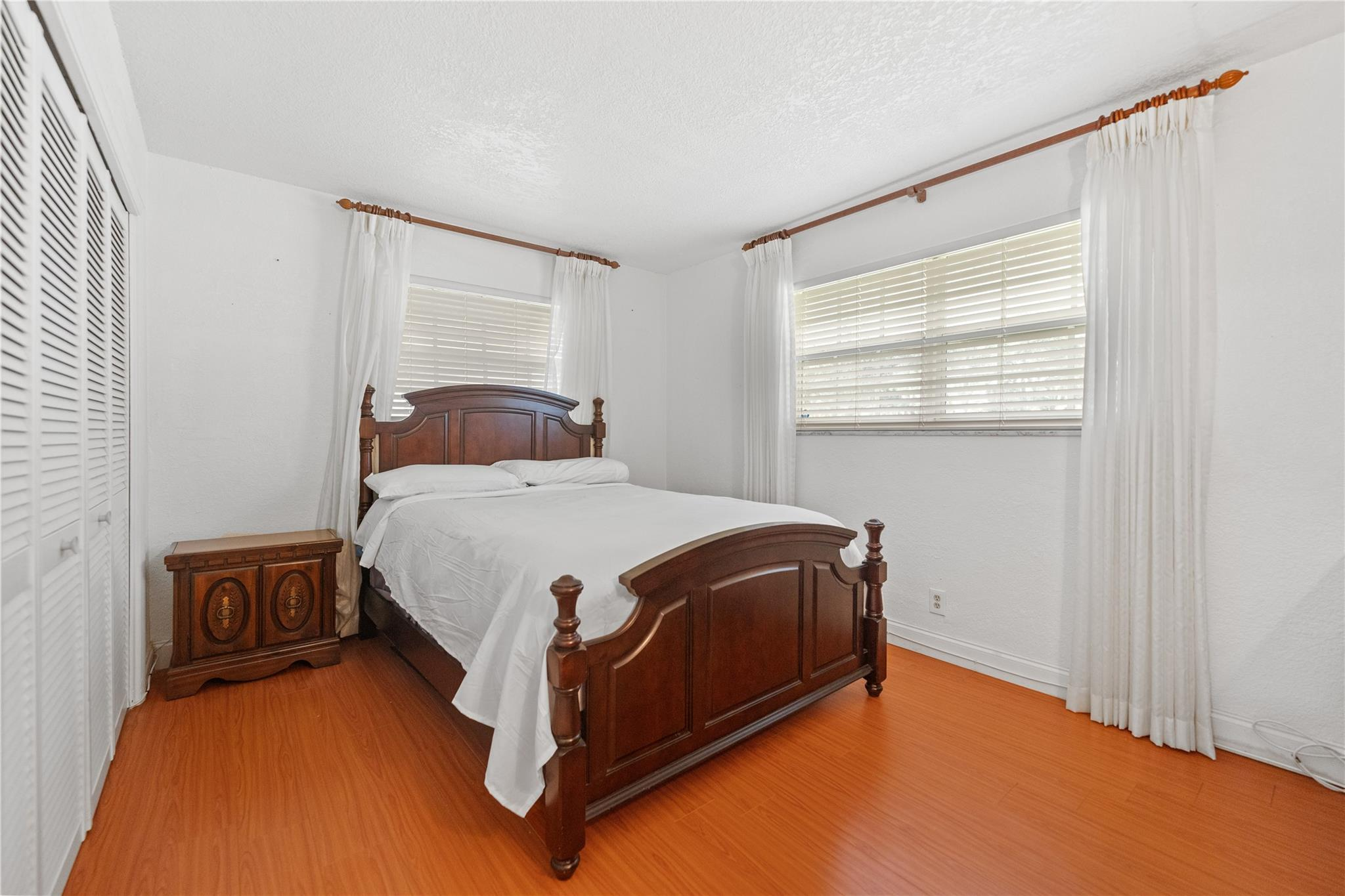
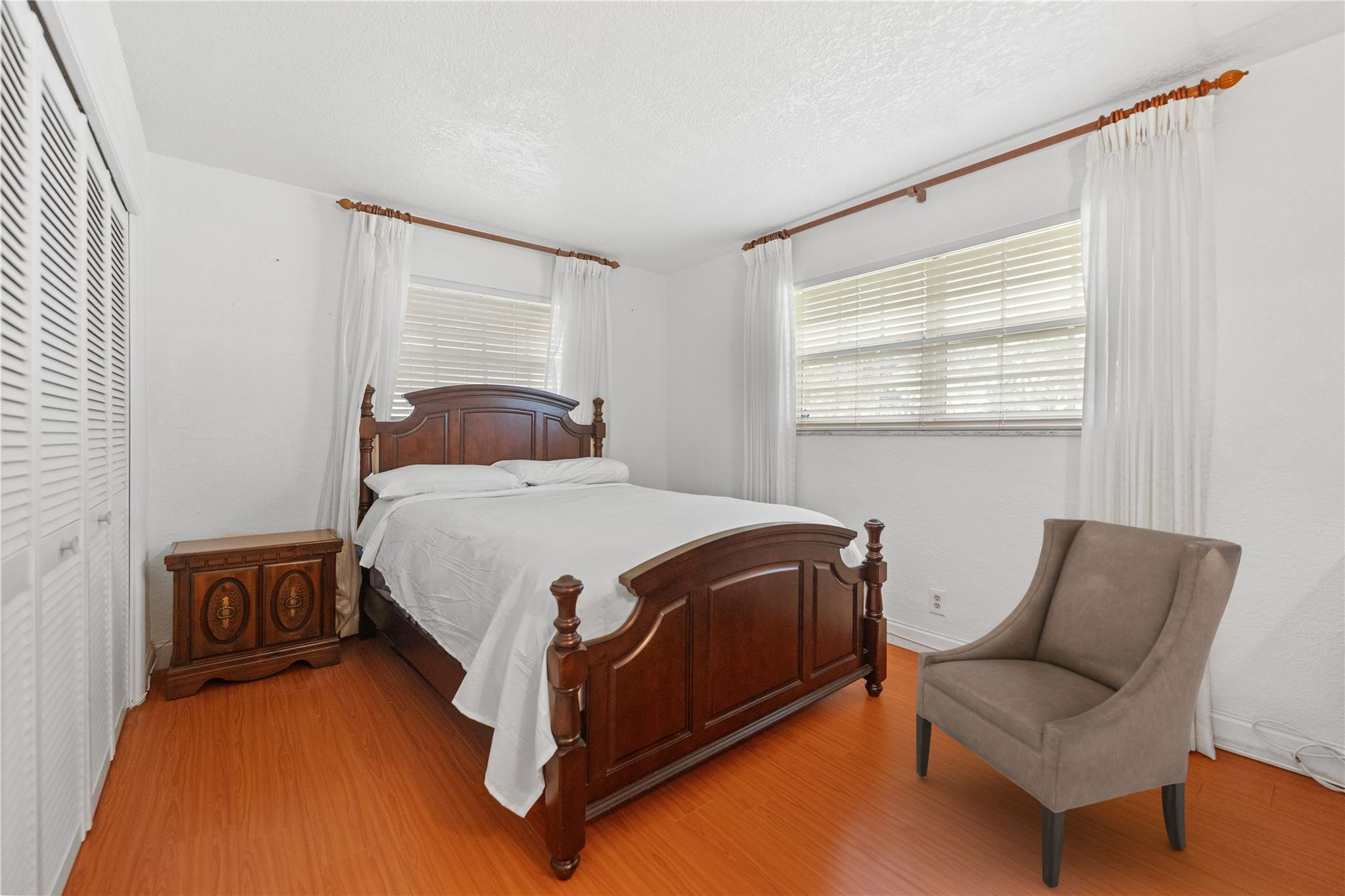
+ armchair [915,518,1243,889]
